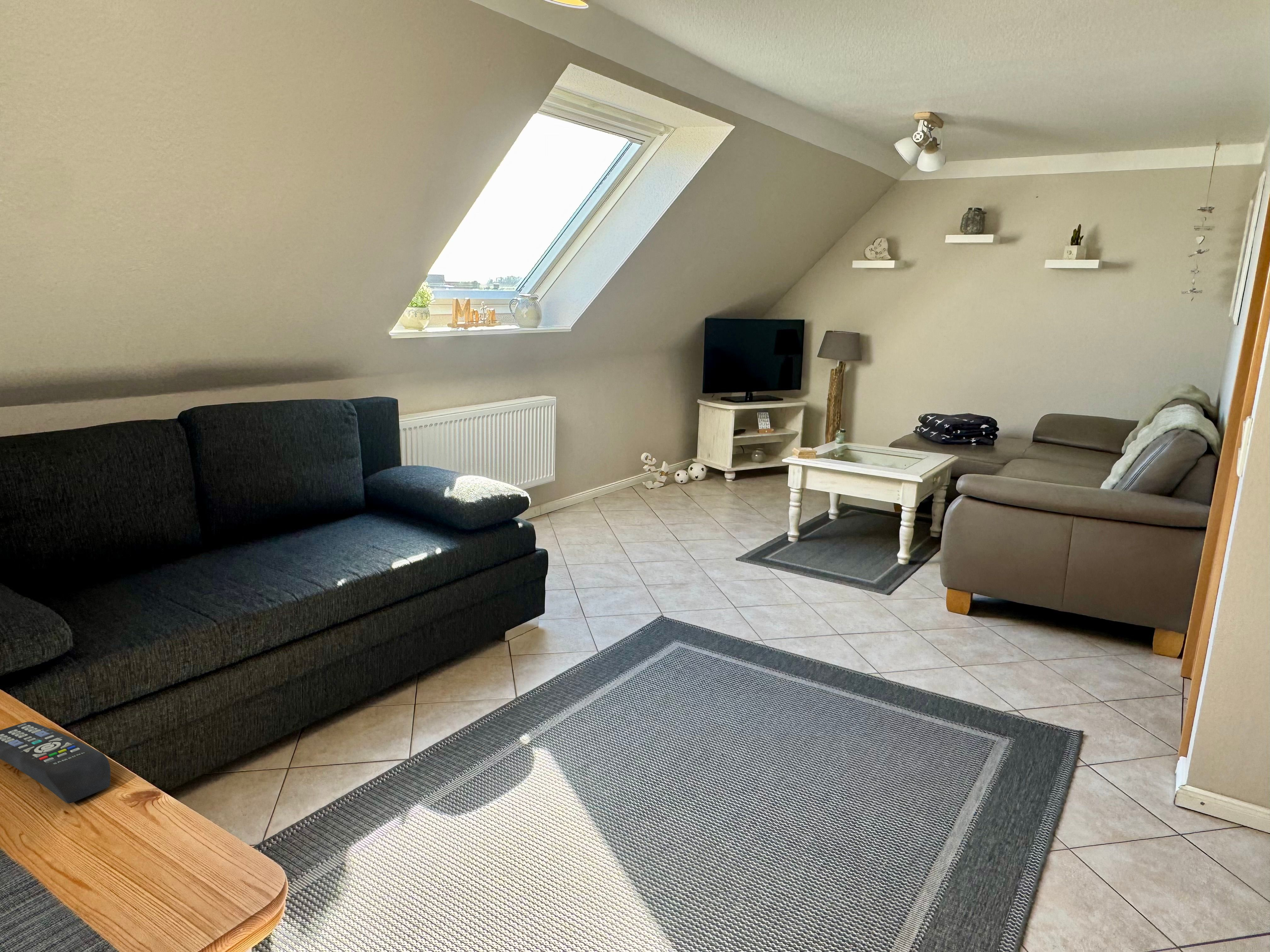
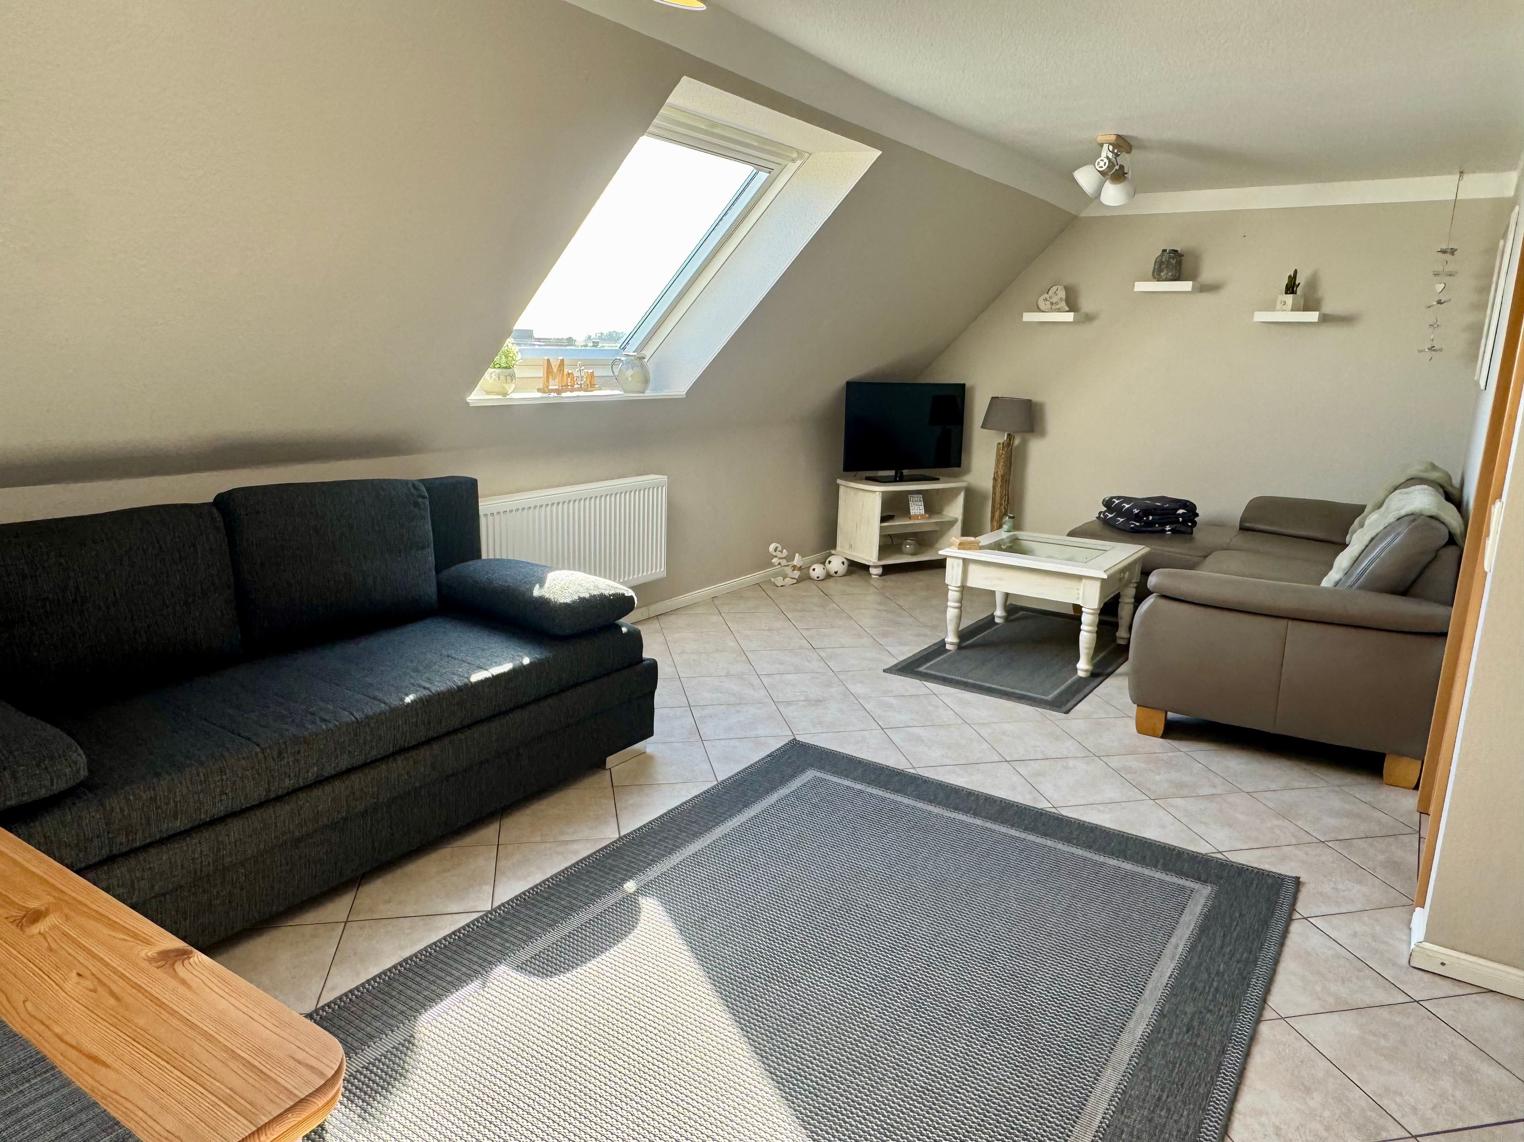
- remote control [0,721,111,804]
